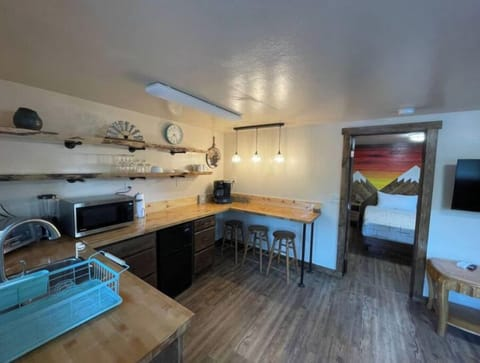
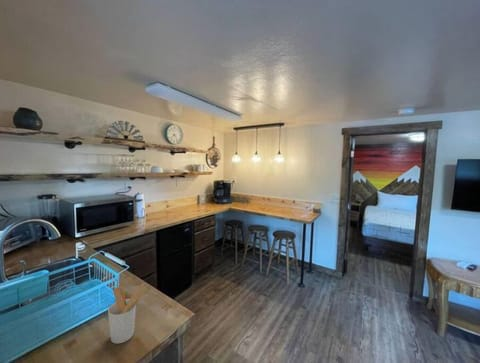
+ utensil holder [107,282,148,345]
